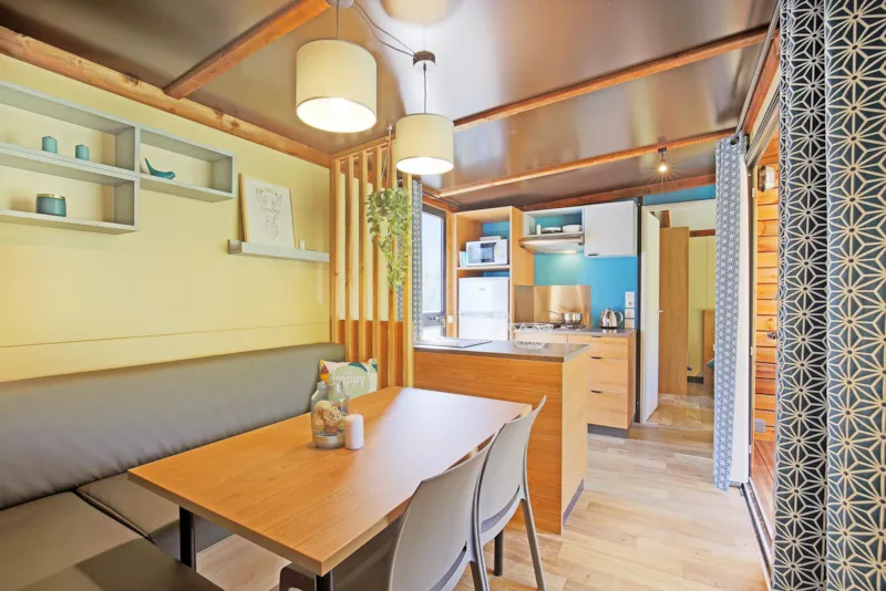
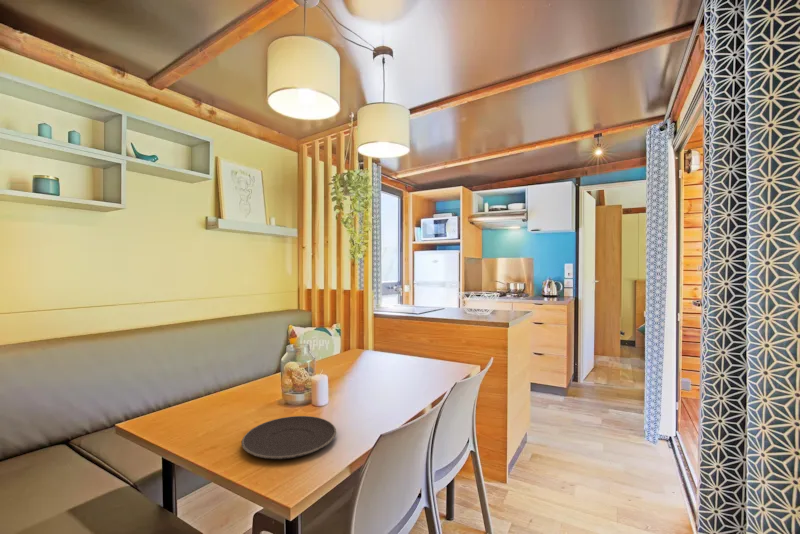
+ plate [241,415,337,460]
